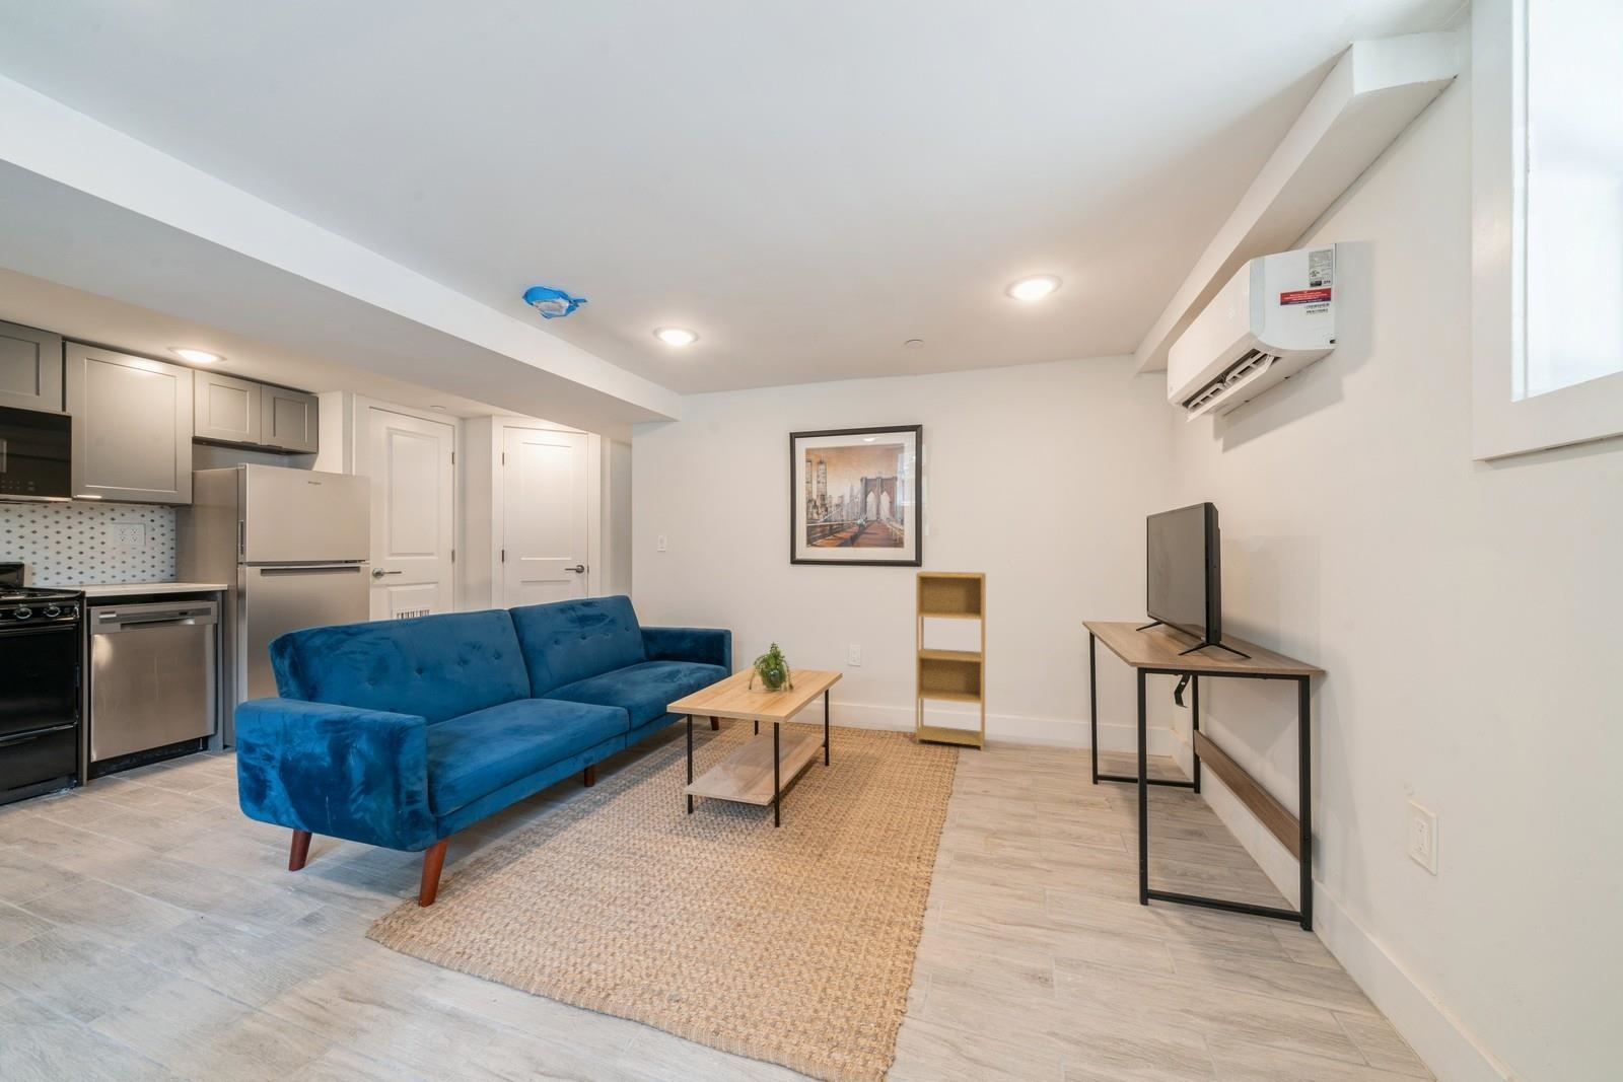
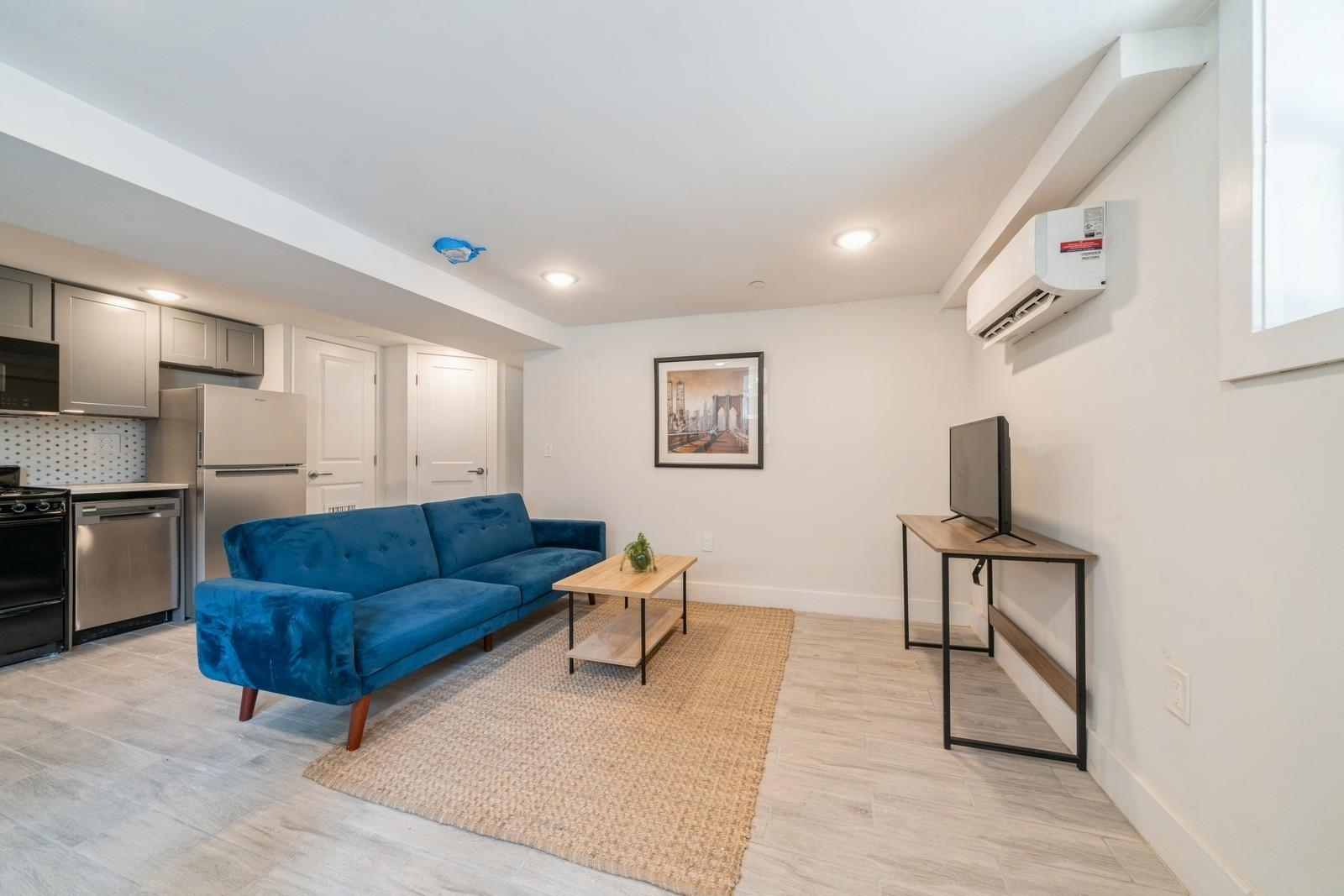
- shelving unit [915,571,987,752]
